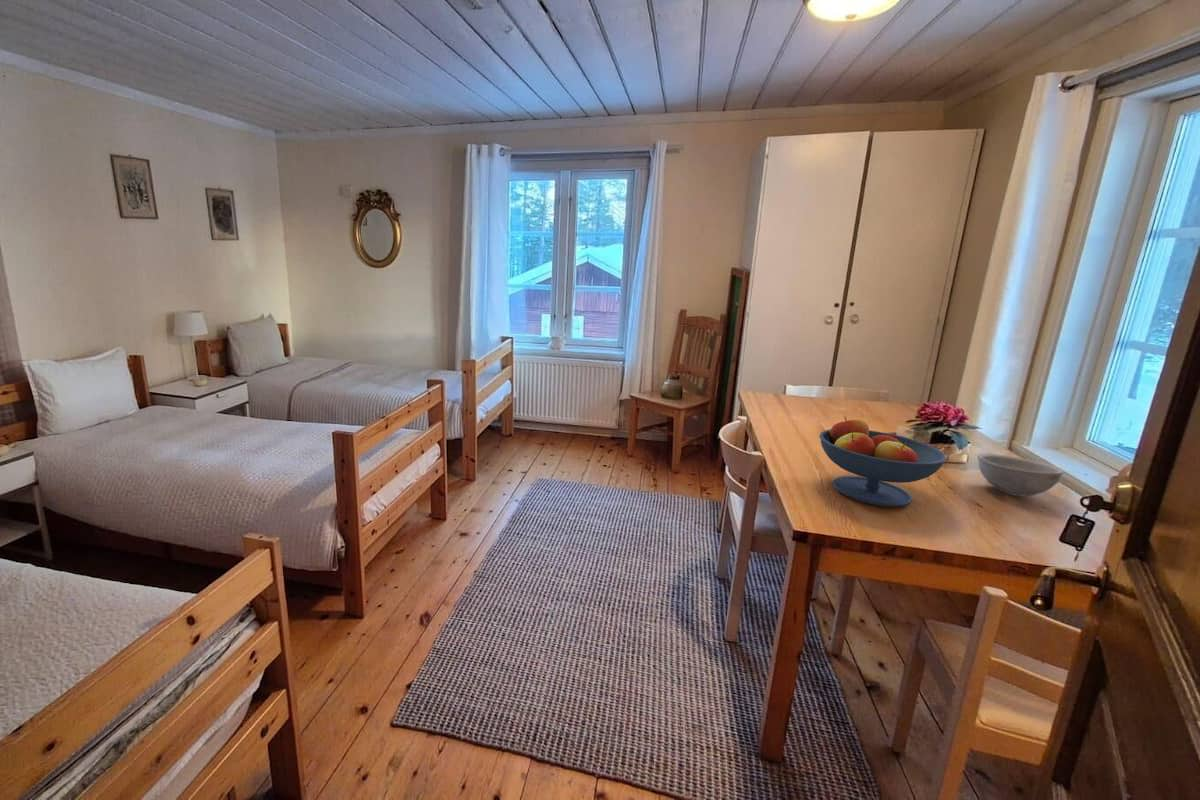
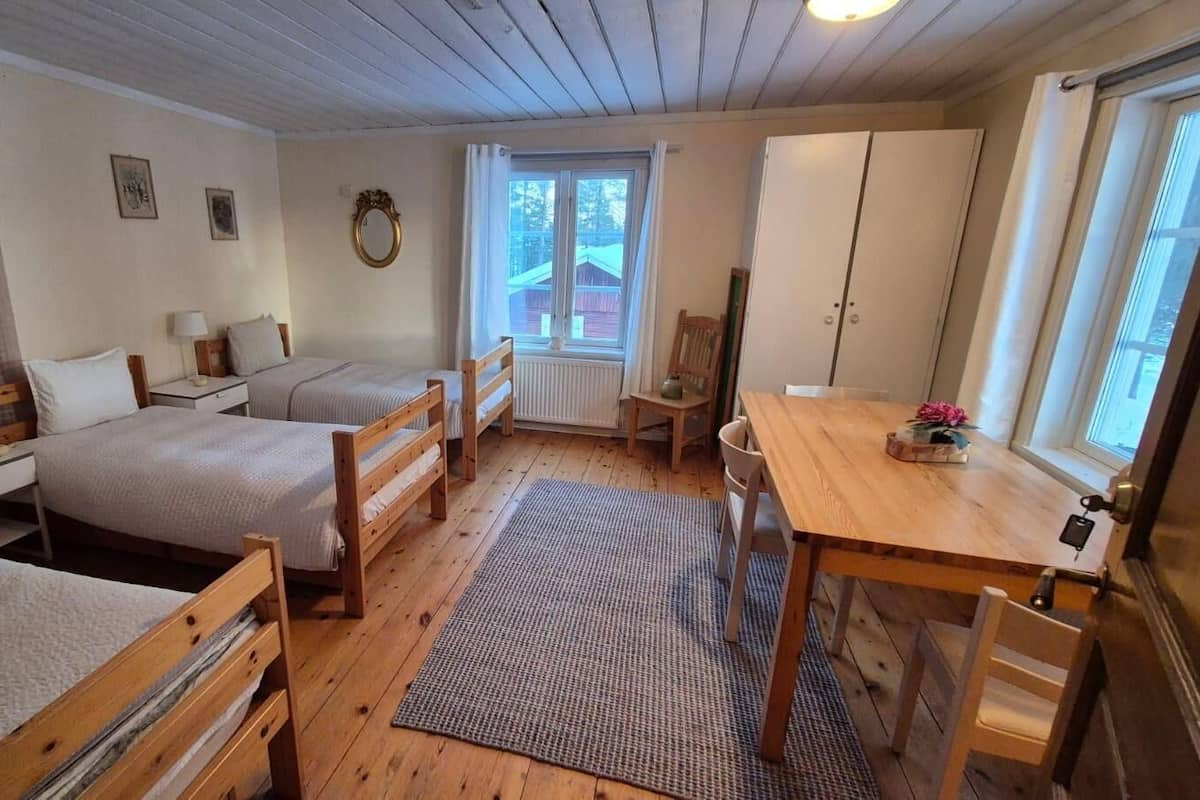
- bowl [976,452,1065,497]
- fruit bowl [818,416,948,508]
